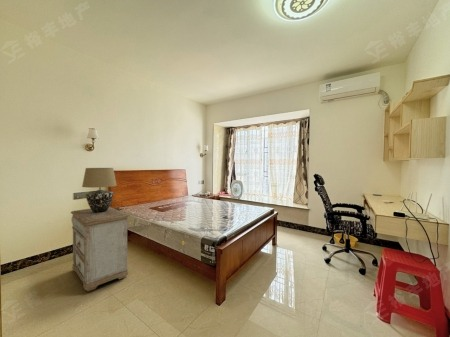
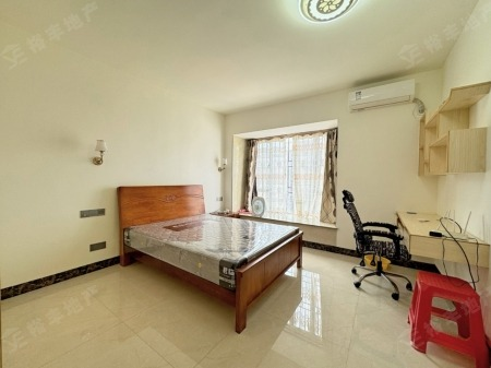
- nightstand [70,206,130,292]
- table lamp [81,167,117,213]
